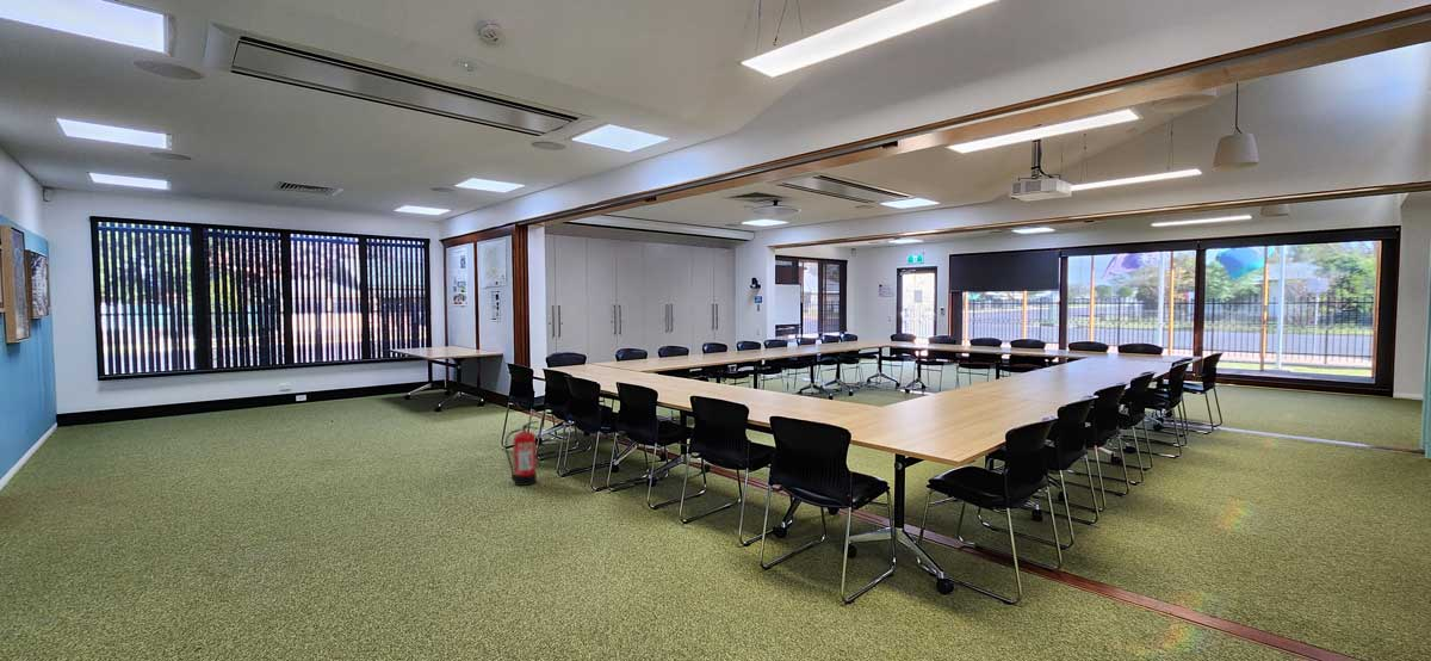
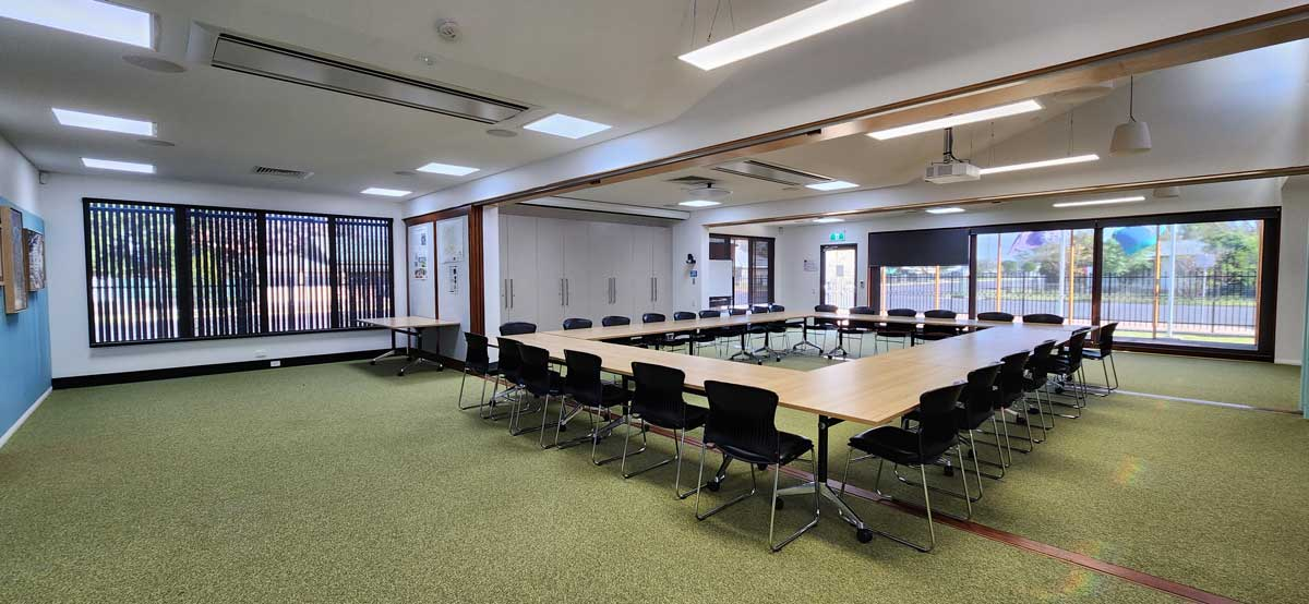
- fire extinguisher [504,420,540,487]
